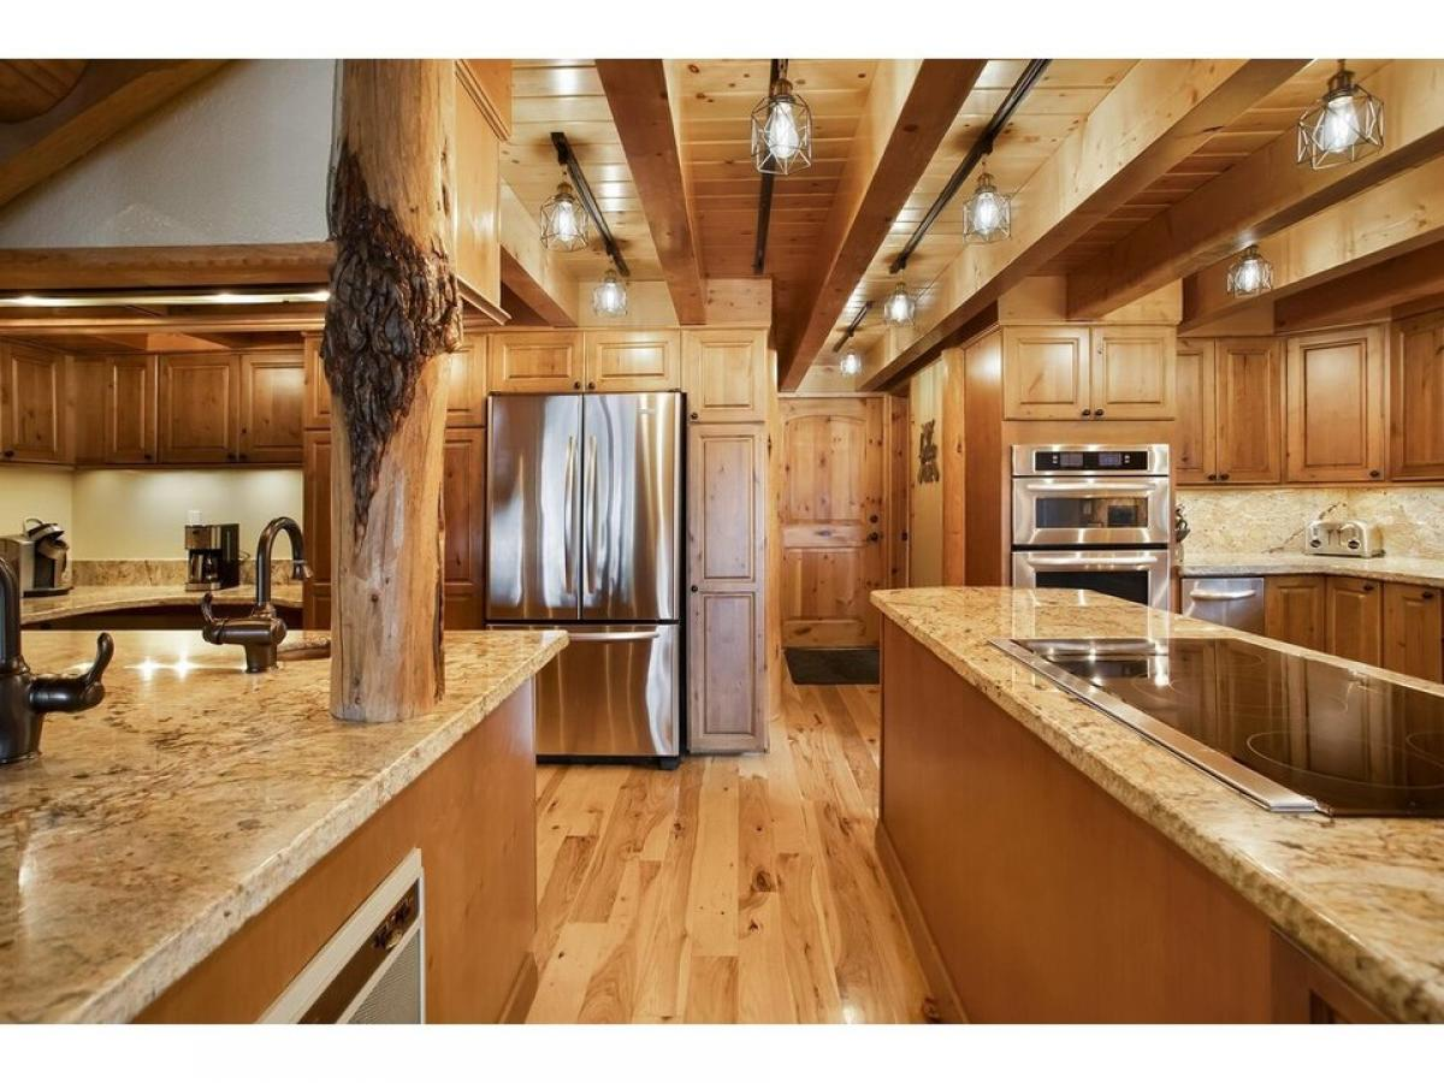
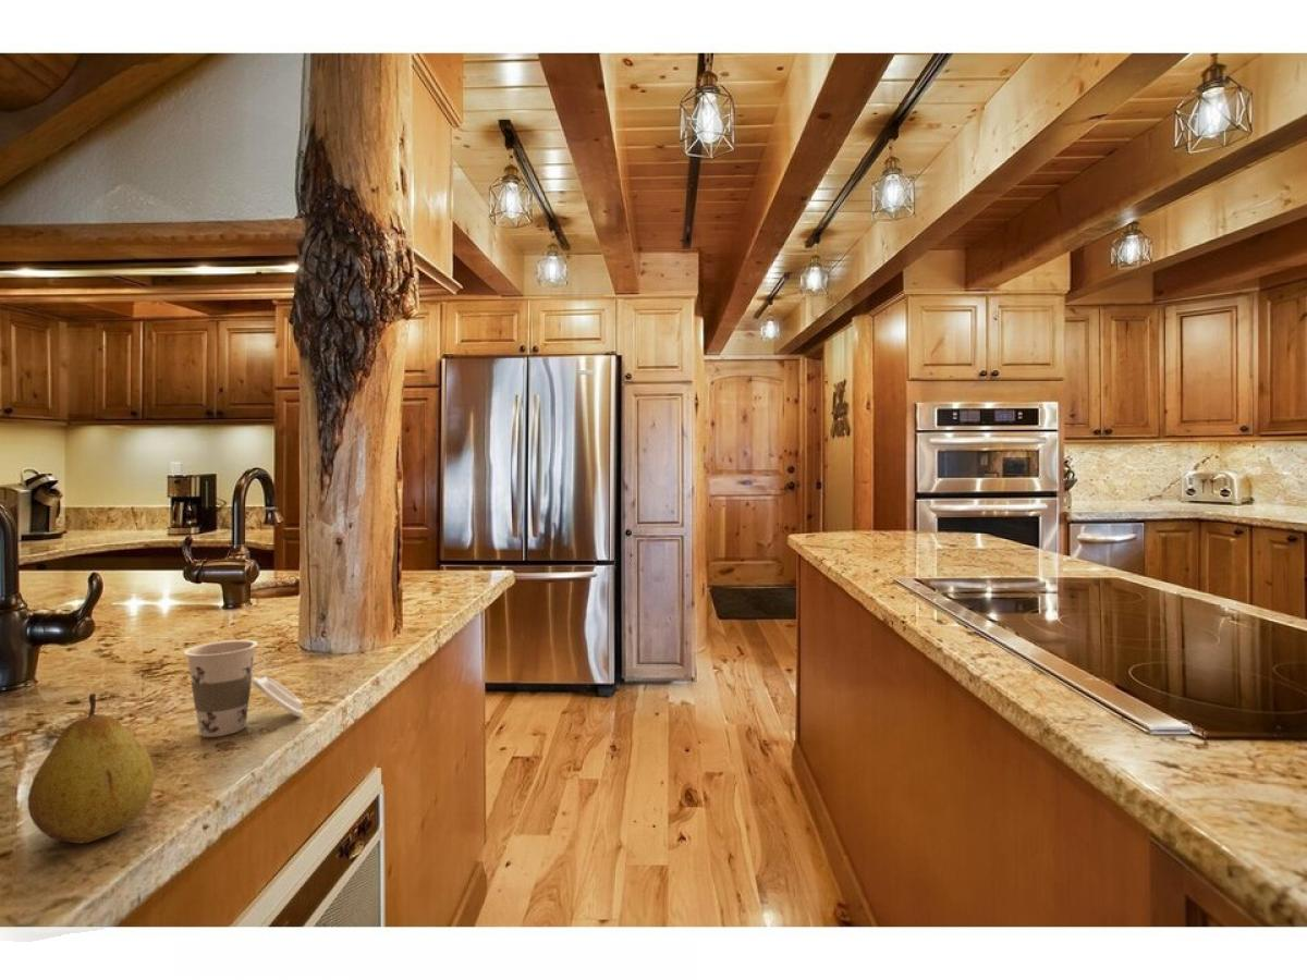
+ cup [183,639,304,738]
+ fruit [27,693,156,845]
